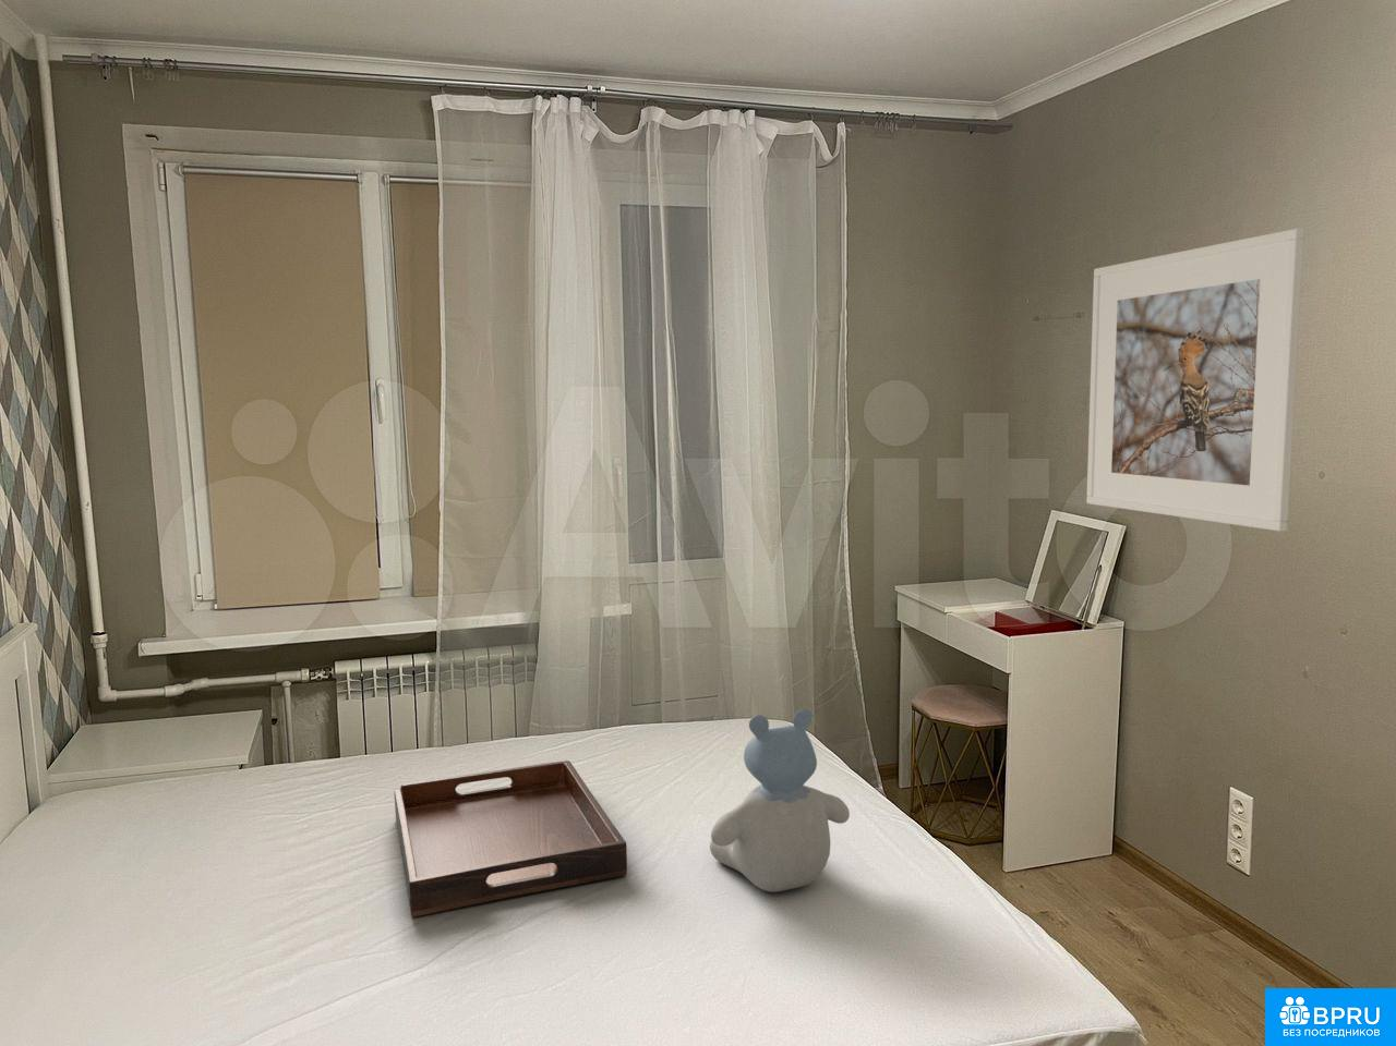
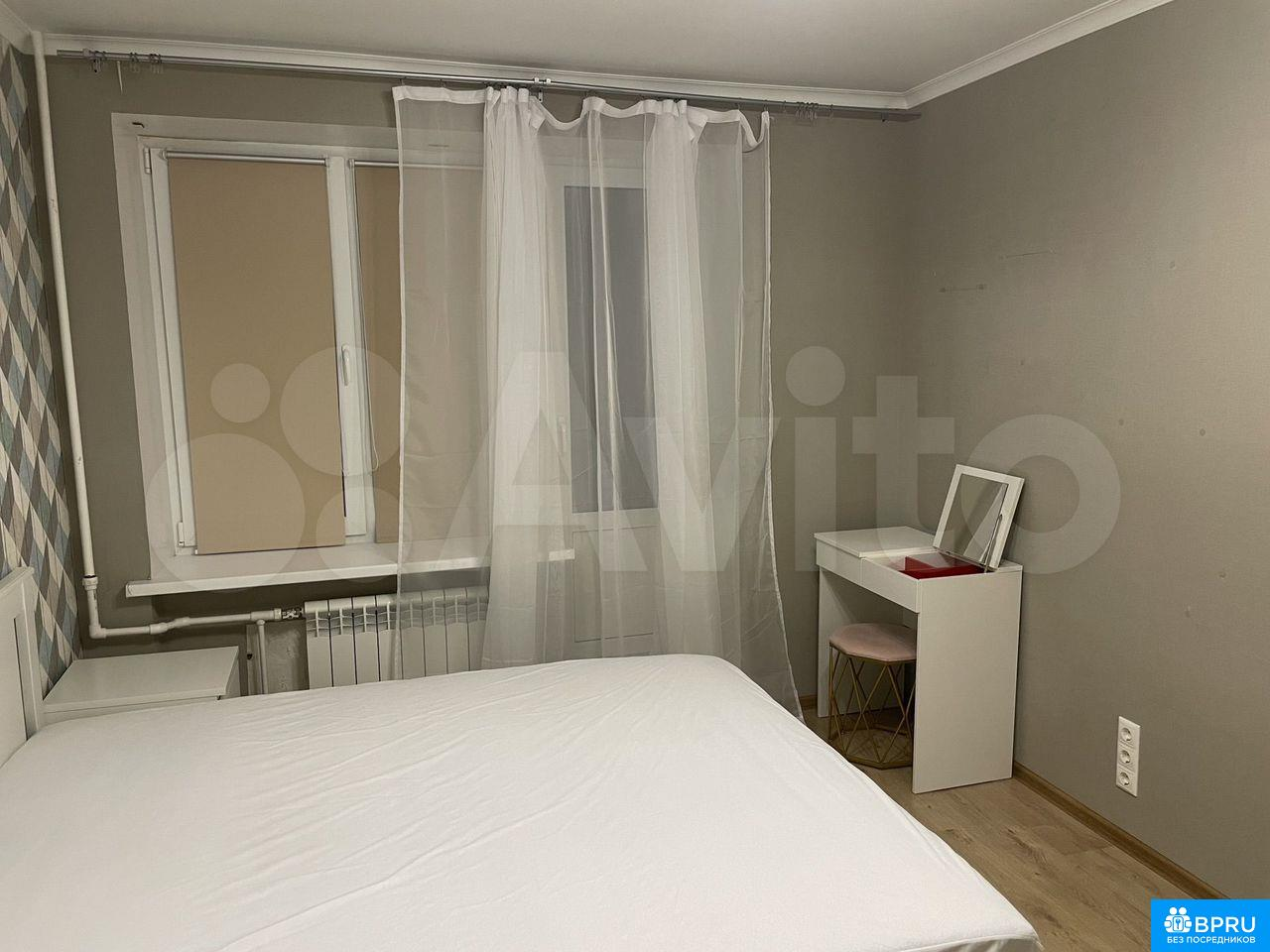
- serving tray [394,759,629,919]
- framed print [1085,227,1306,533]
- stuffed bear [709,708,851,893]
